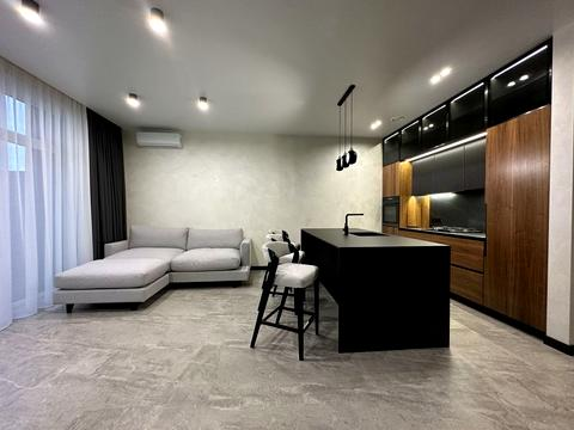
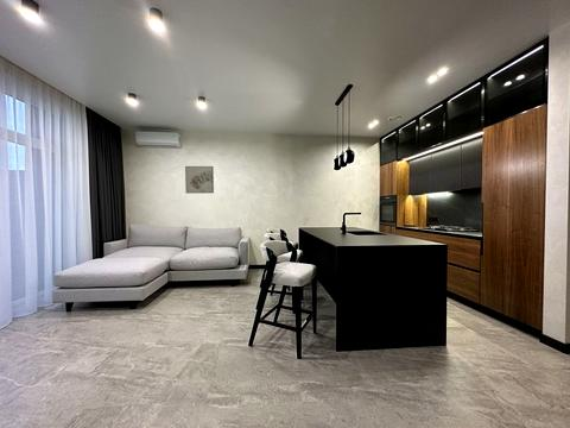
+ wall art [184,165,215,194]
